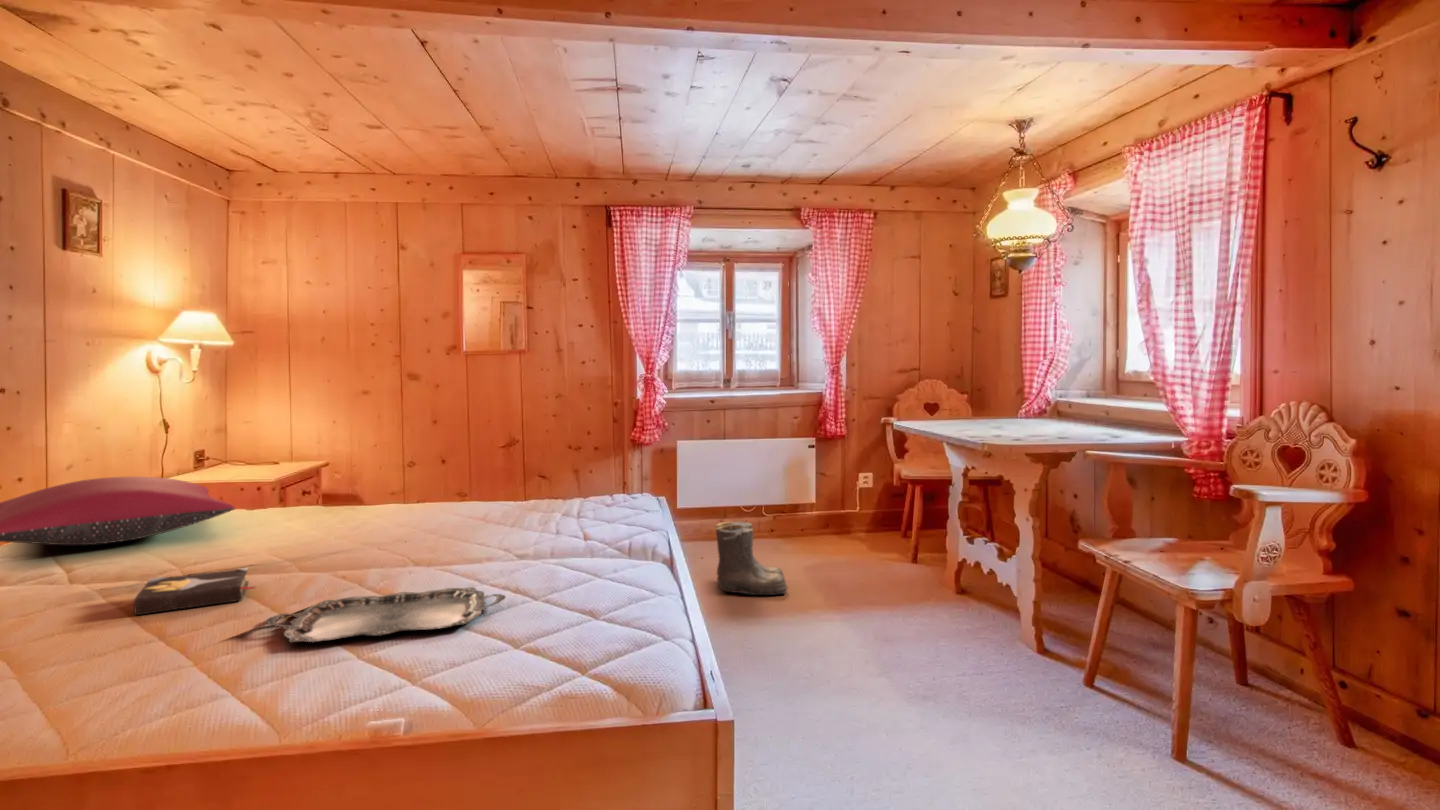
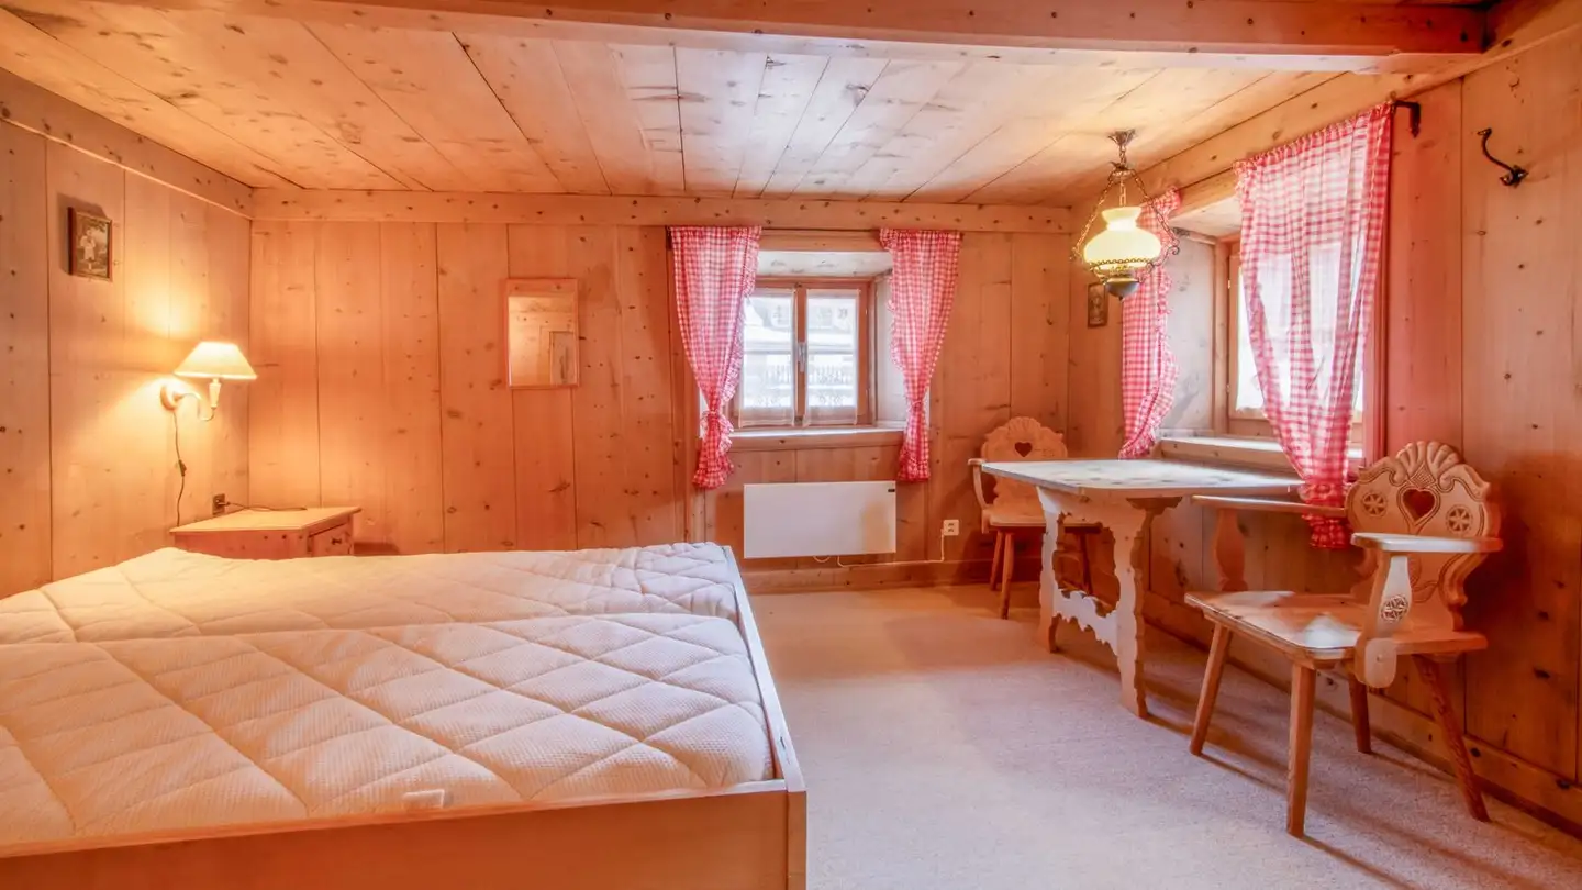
- serving tray [265,586,507,644]
- boots [715,521,789,596]
- hardback book [133,566,256,616]
- pillow [0,476,236,546]
